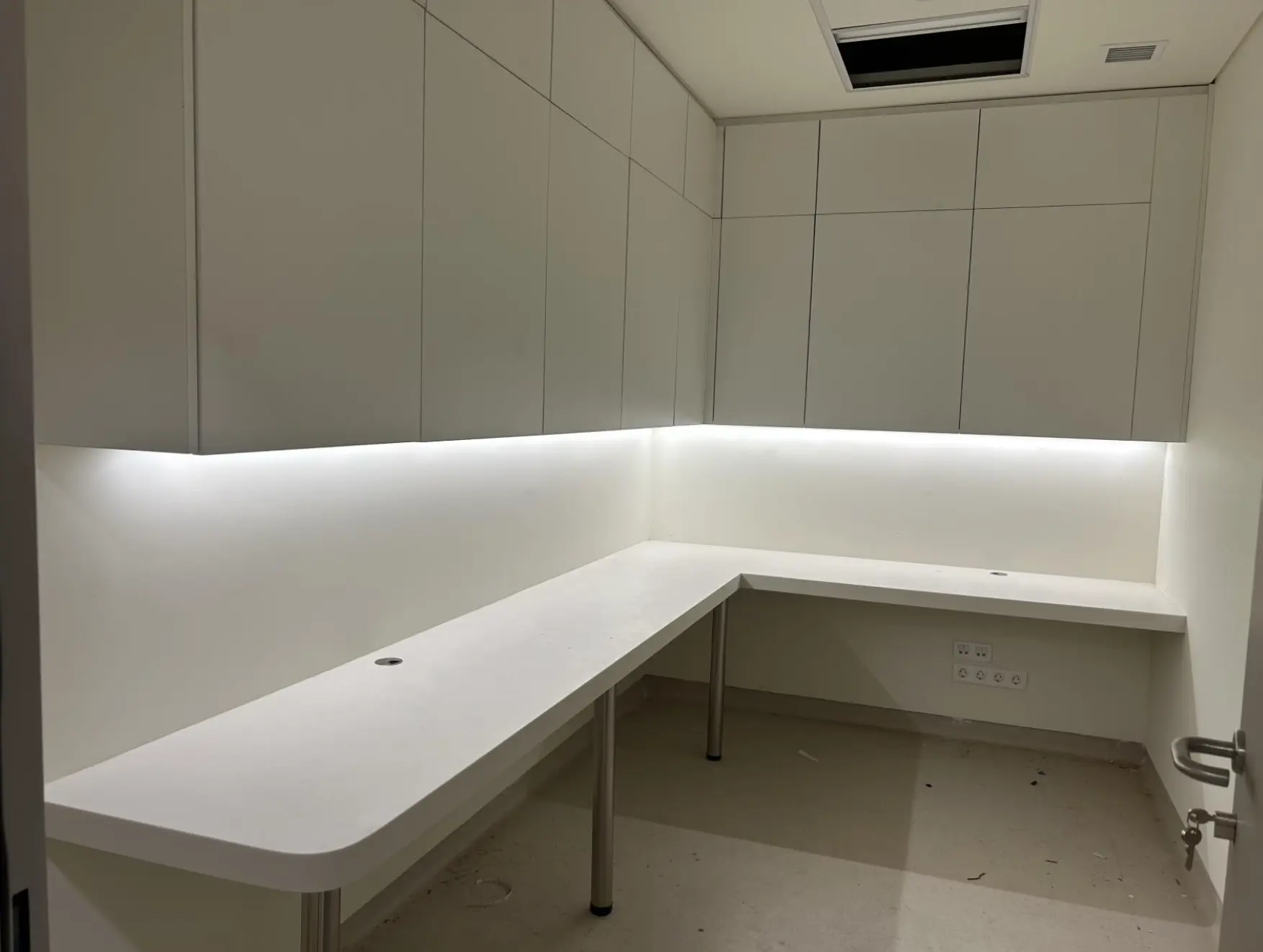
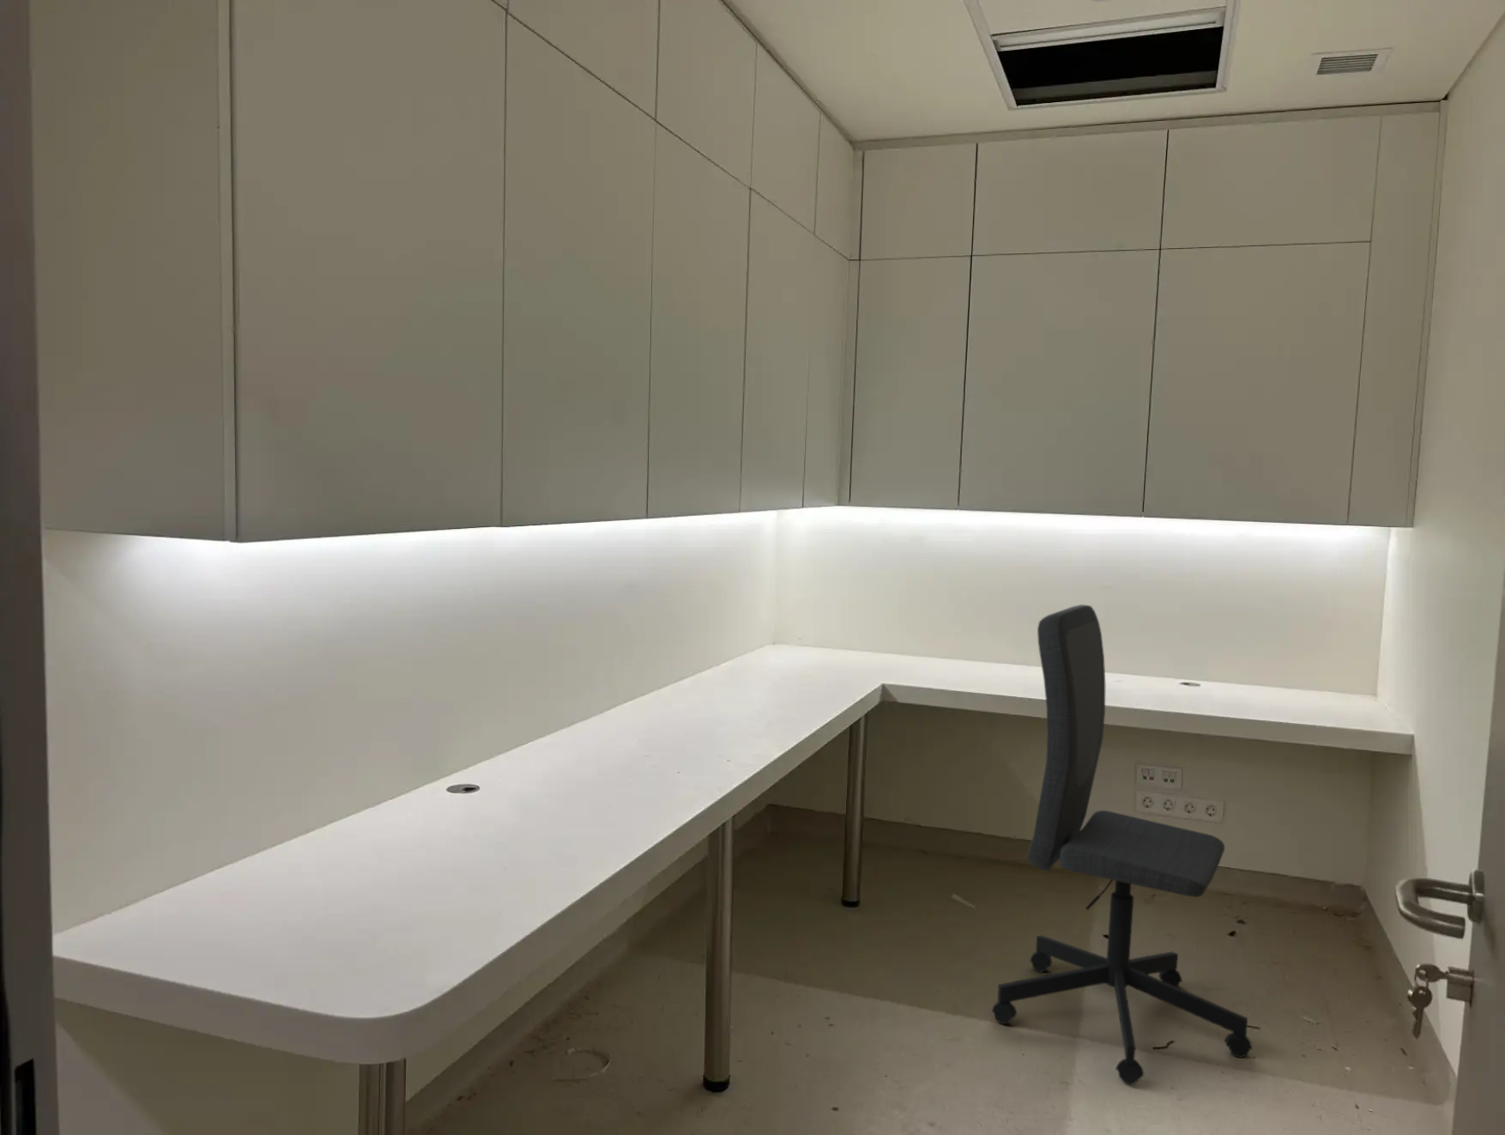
+ office chair [991,603,1254,1086]
